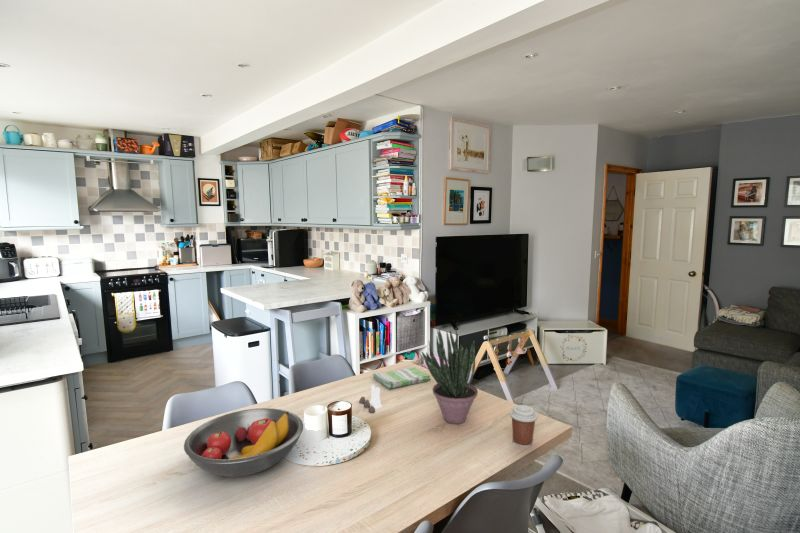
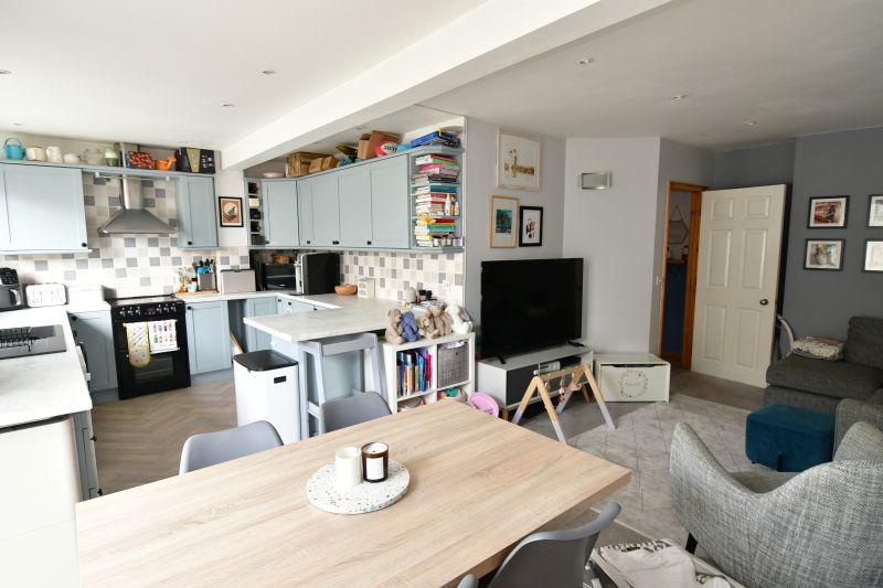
- fruit bowl [183,407,304,478]
- coffee cup [509,404,538,448]
- potted plant [421,328,479,425]
- salt and pepper shaker set [358,384,383,414]
- dish towel [372,366,431,390]
